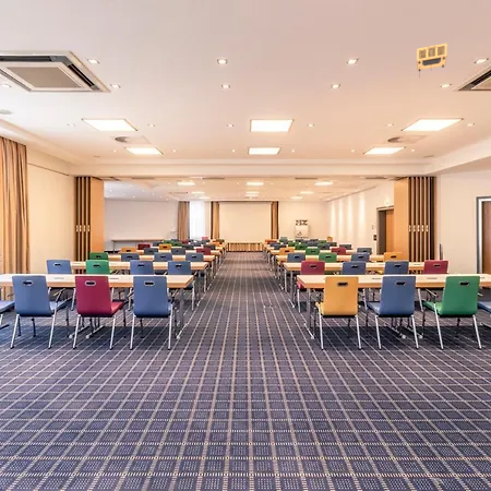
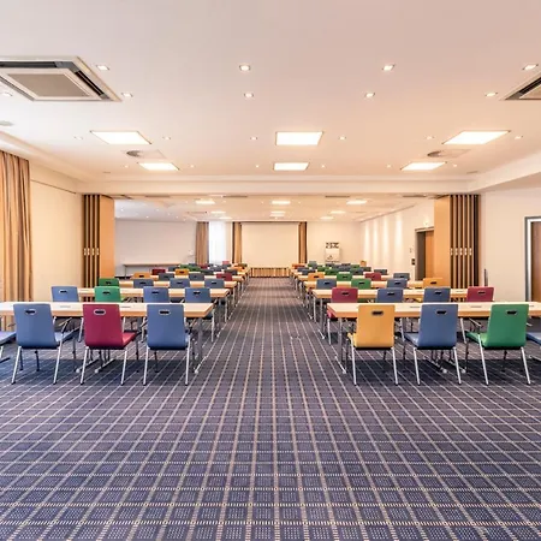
- projector [416,41,448,79]
